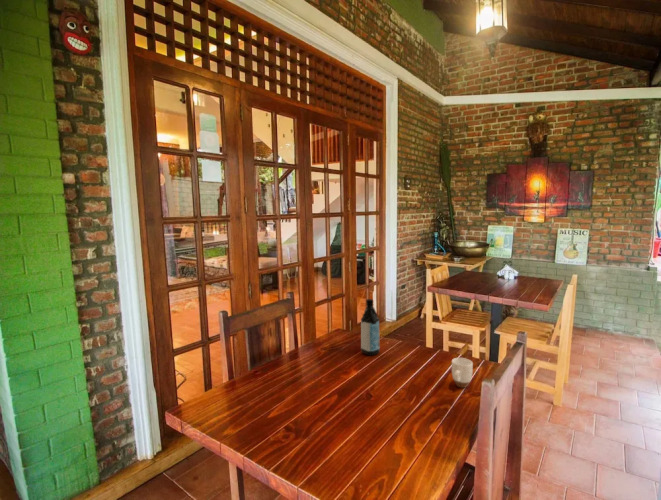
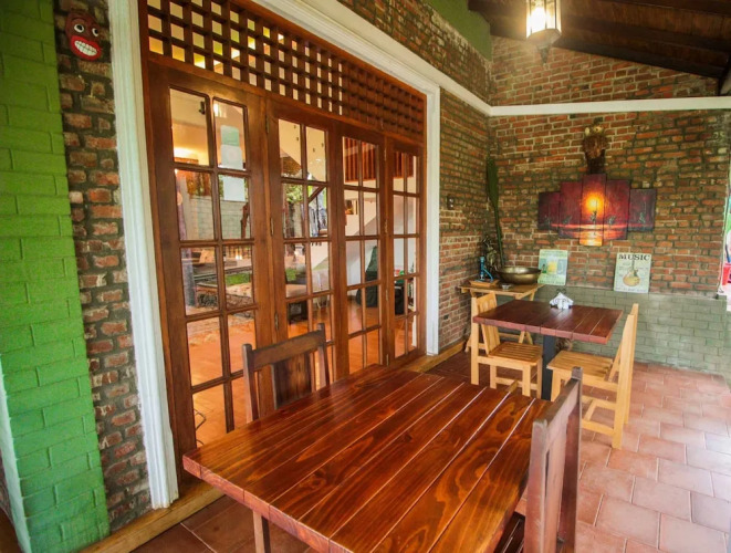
- water bottle [360,298,381,356]
- mug [451,357,474,389]
